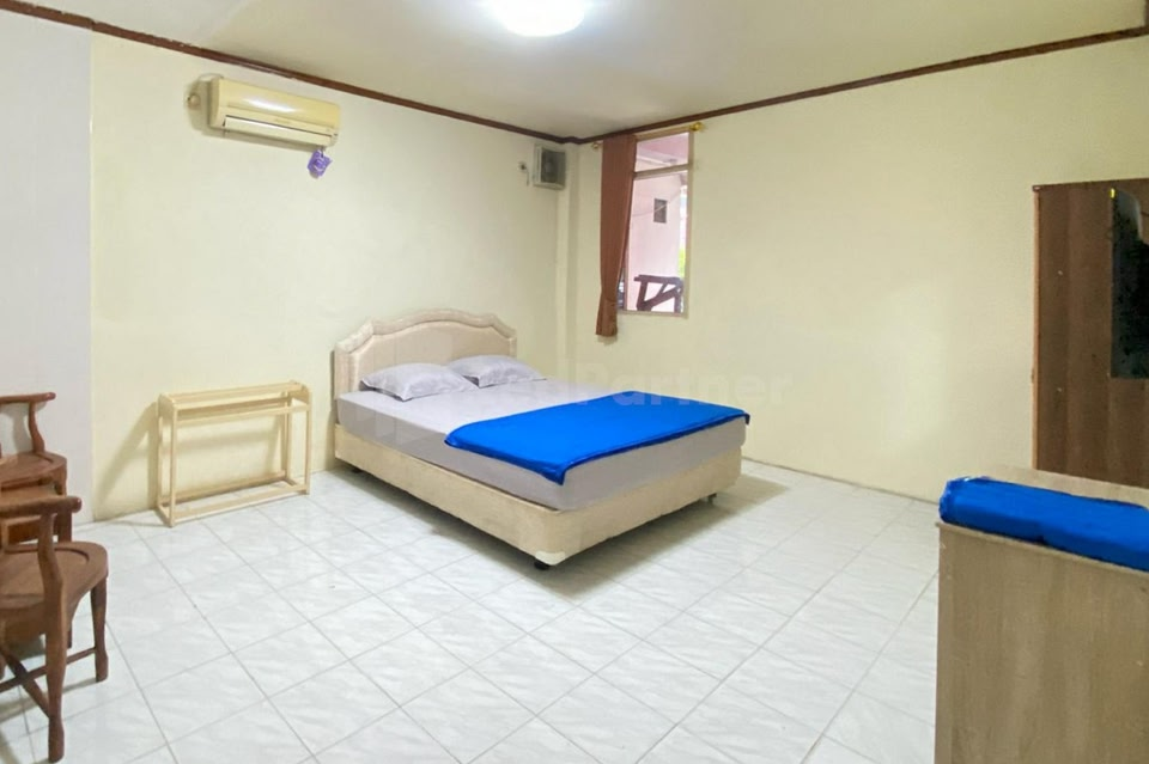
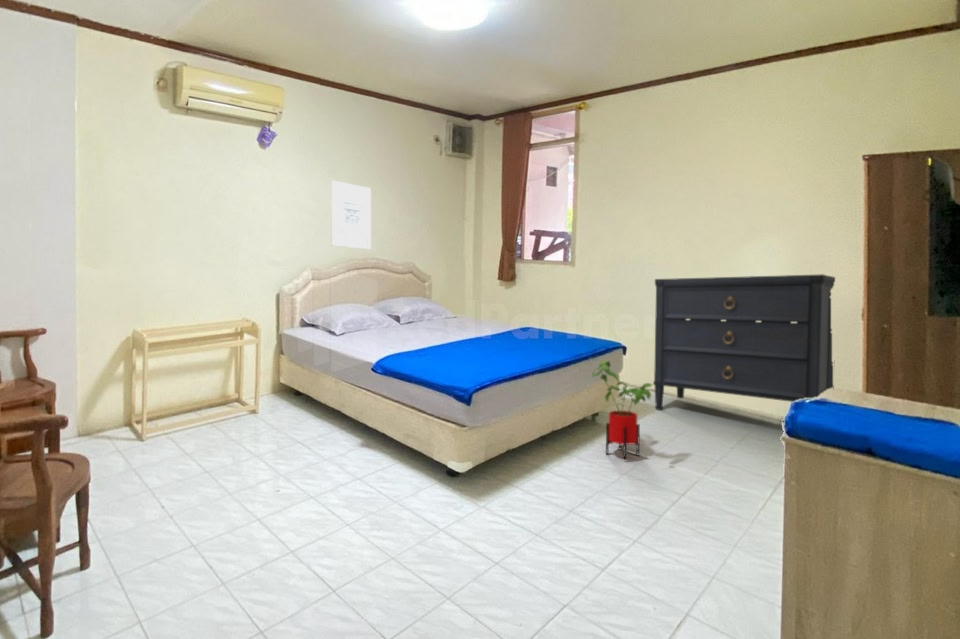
+ dresser [652,273,836,411]
+ house plant [590,360,653,461]
+ wall art [330,179,372,250]
